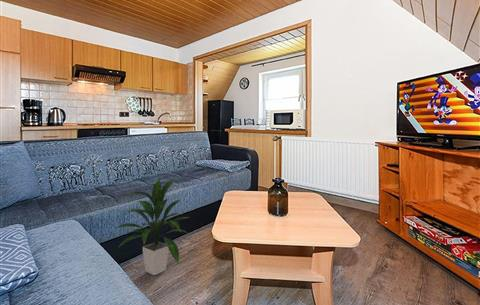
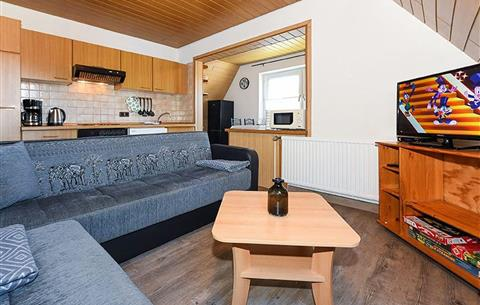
- indoor plant [109,176,190,276]
